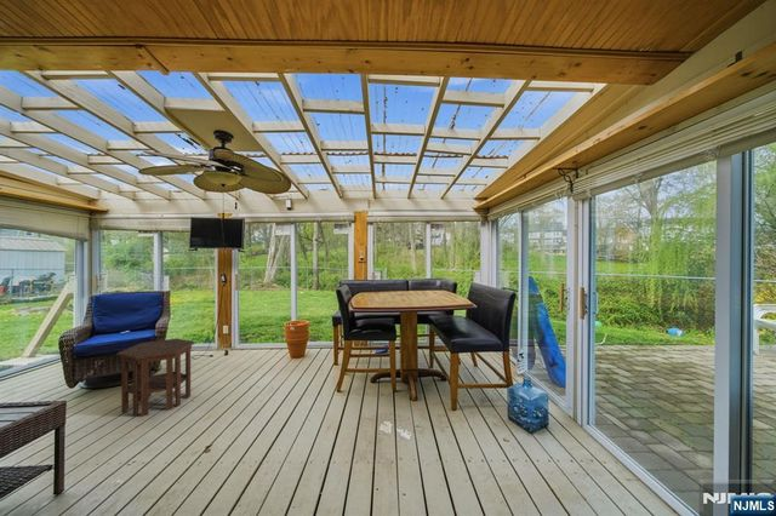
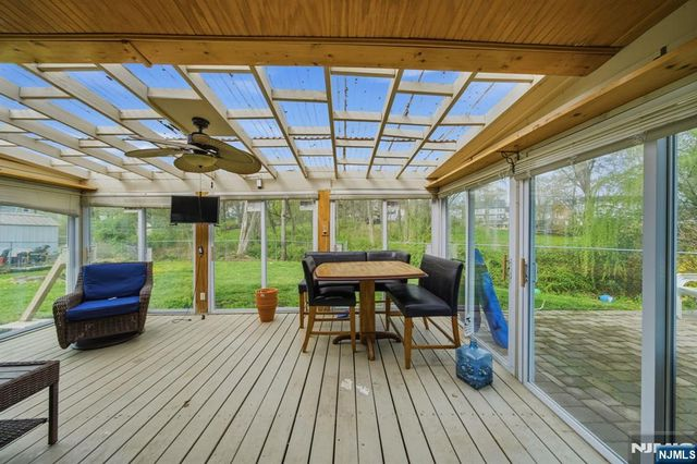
- side table [115,338,196,418]
